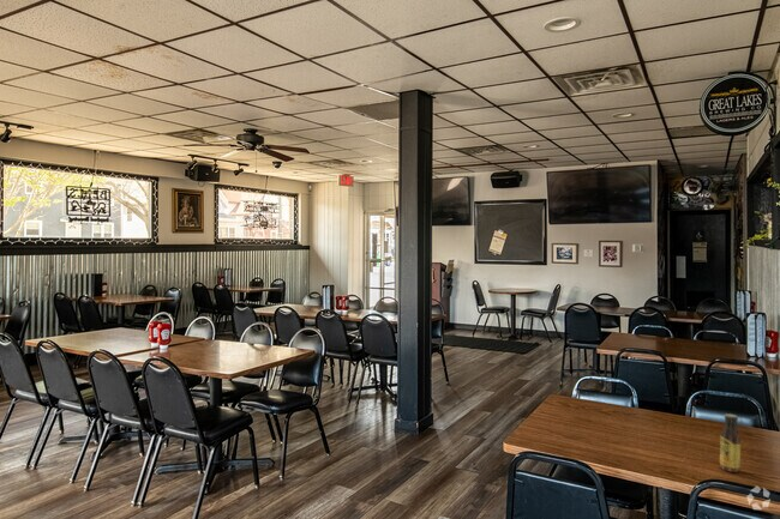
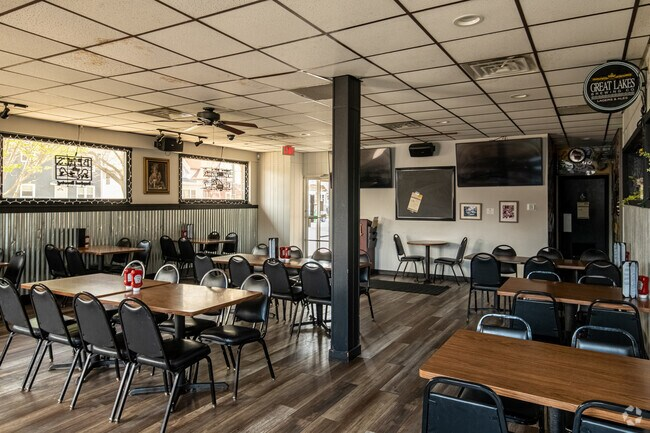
- sauce bottle [719,412,742,473]
